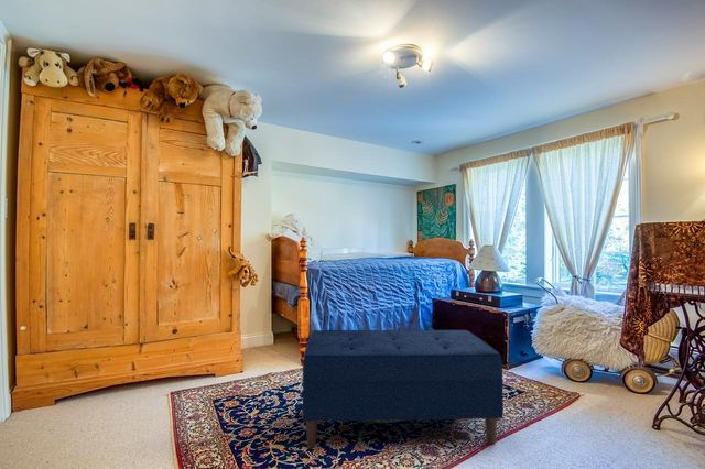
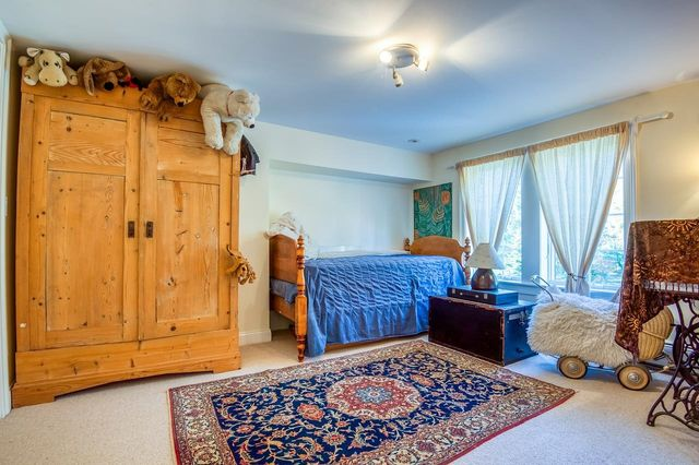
- bench [302,328,505,450]
